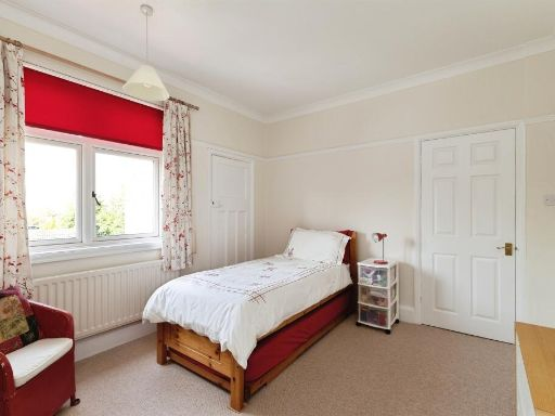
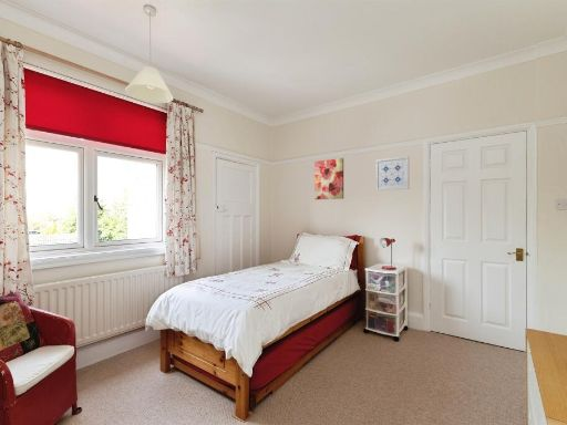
+ wall art [375,155,410,191]
+ wall art [313,157,344,200]
